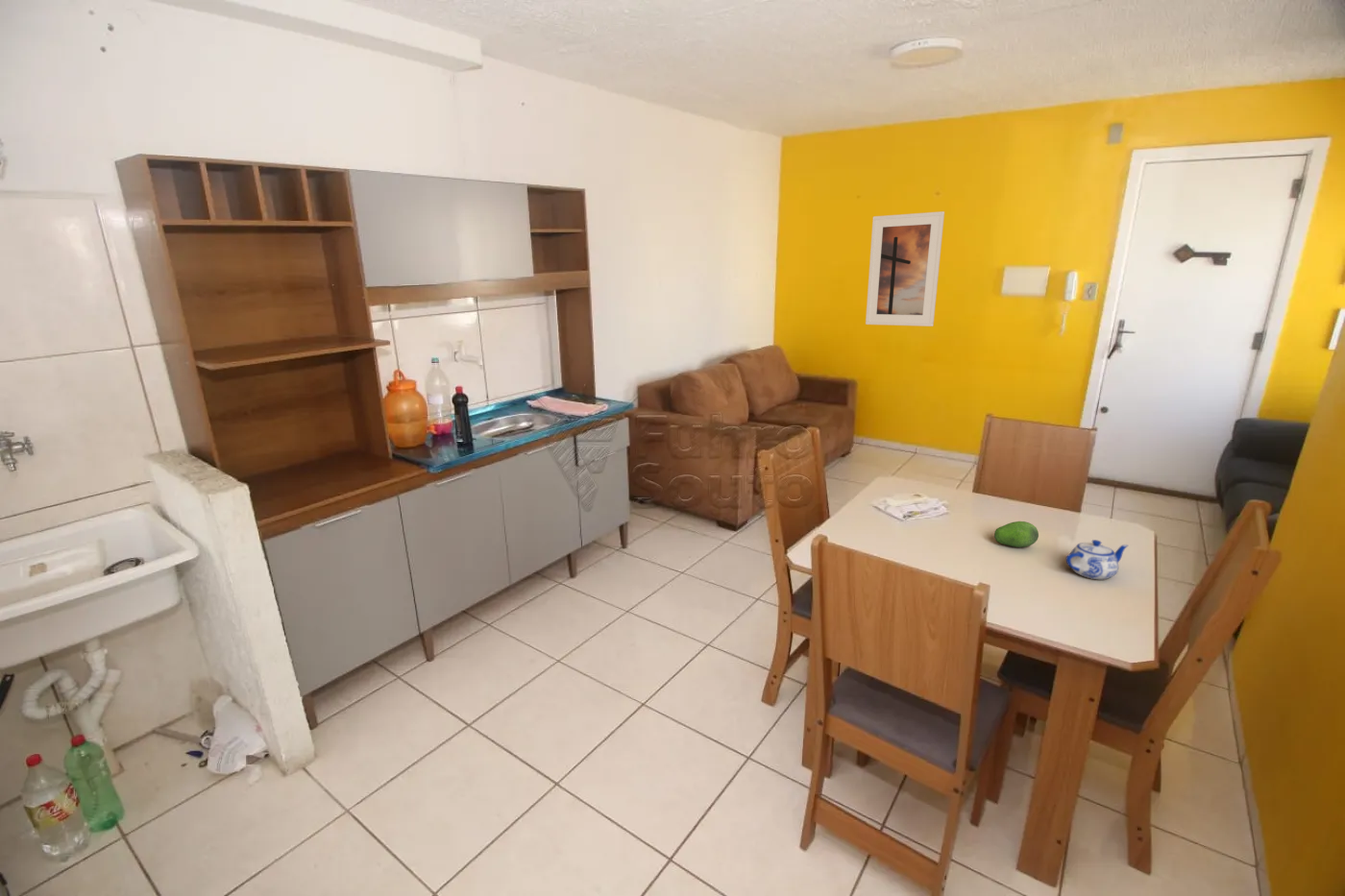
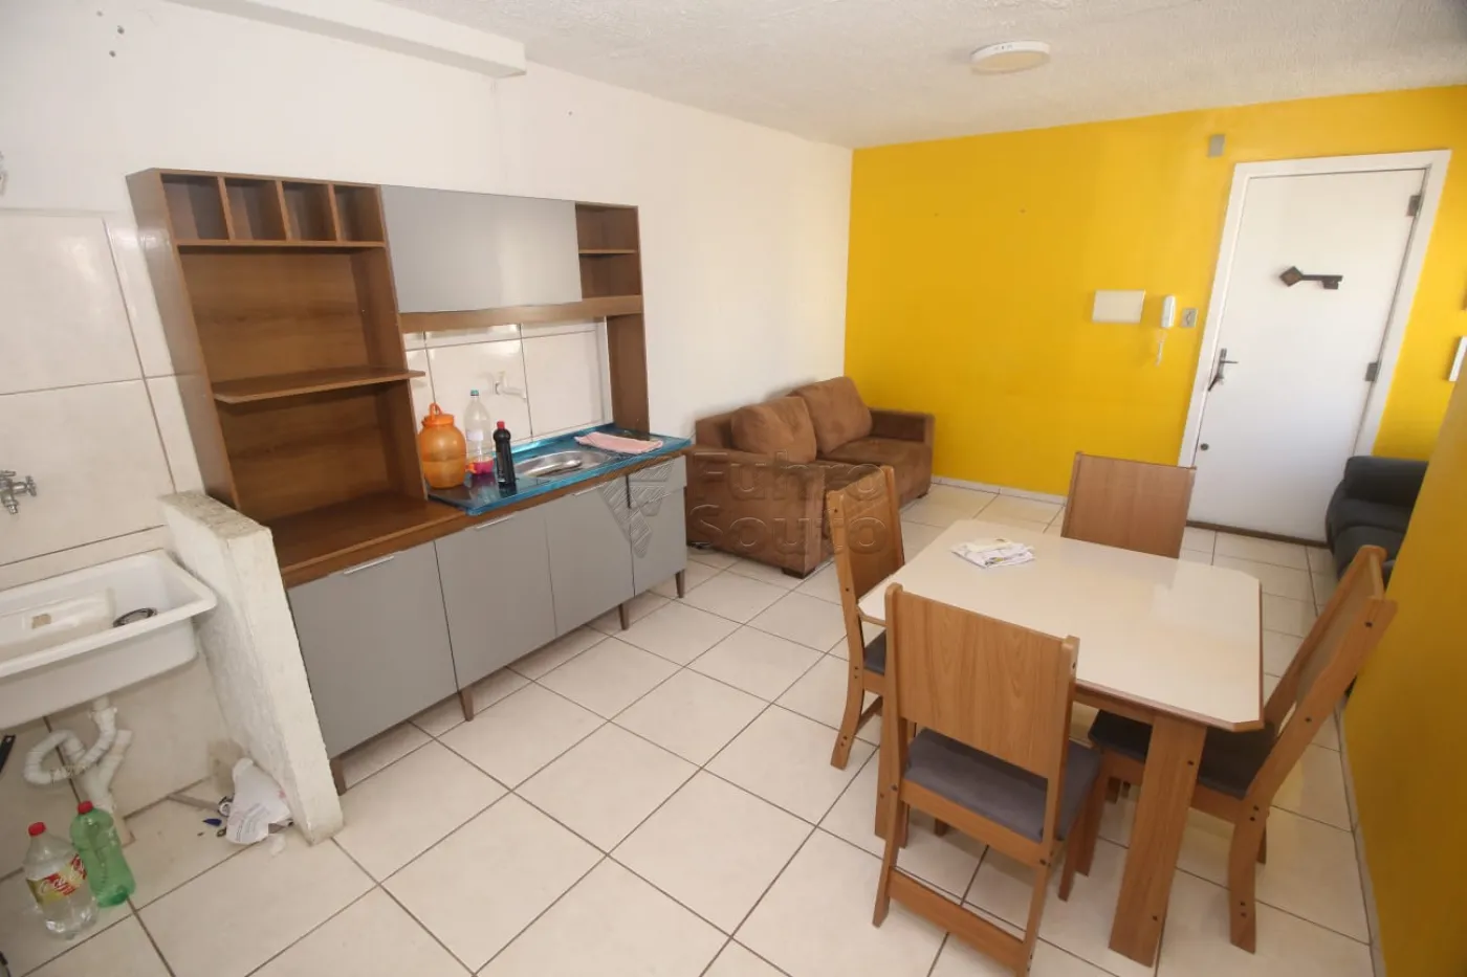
- teapot [1065,539,1129,580]
- fruit [993,521,1039,548]
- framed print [865,210,945,327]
